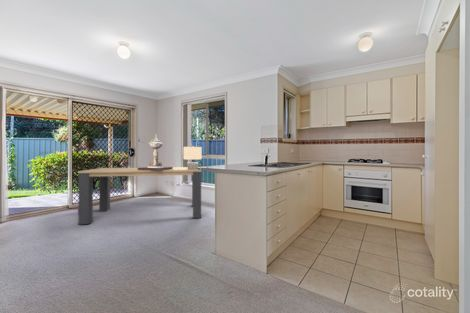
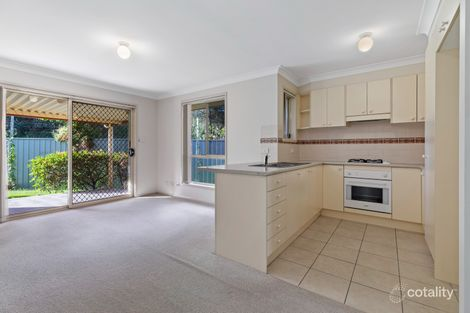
- lamp [183,144,203,170]
- decorative urn [137,133,173,171]
- dining table [77,166,202,226]
